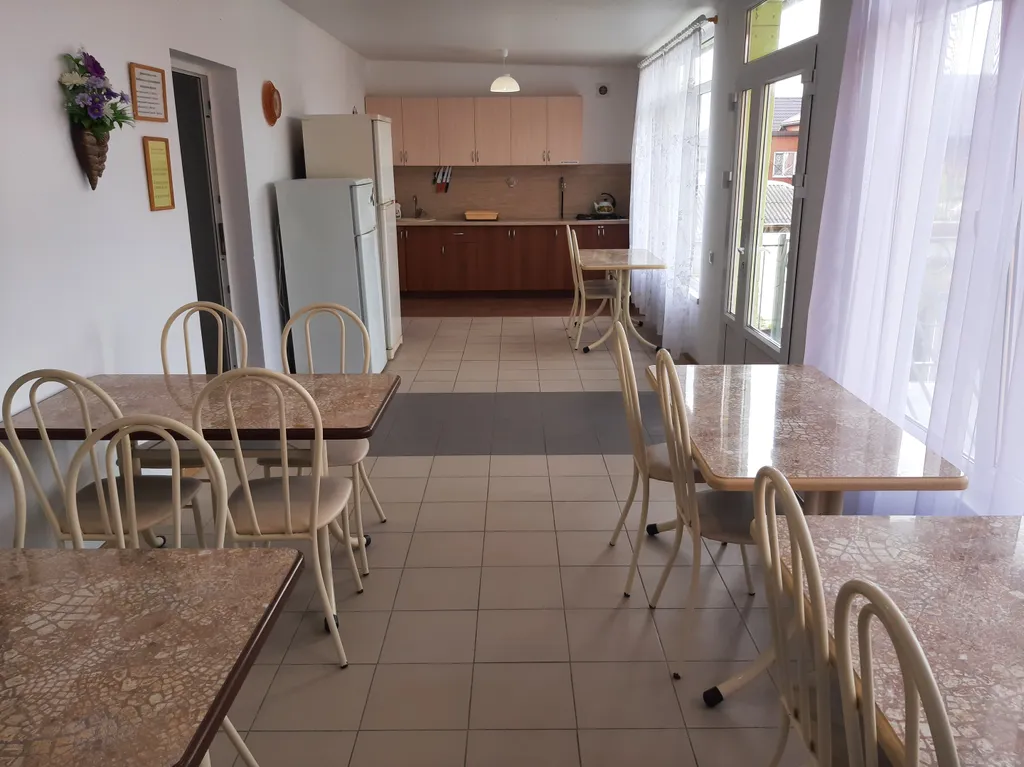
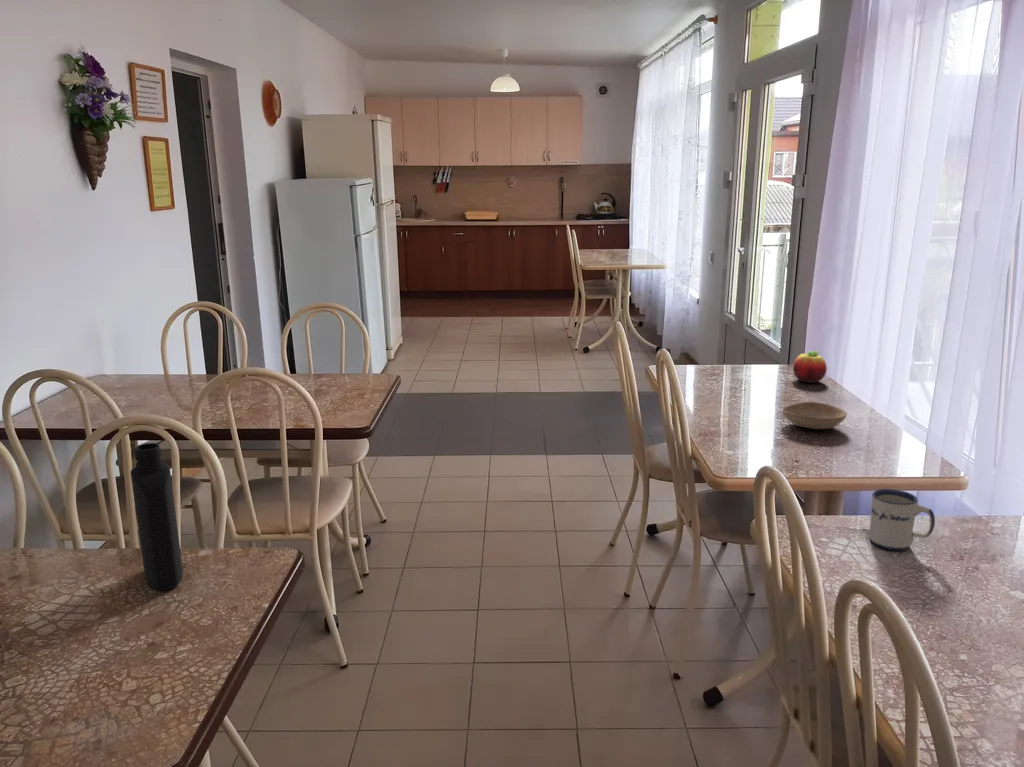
+ bowl [782,401,848,430]
+ bottle [130,442,184,592]
+ fruit [792,350,828,384]
+ mug [868,488,936,551]
